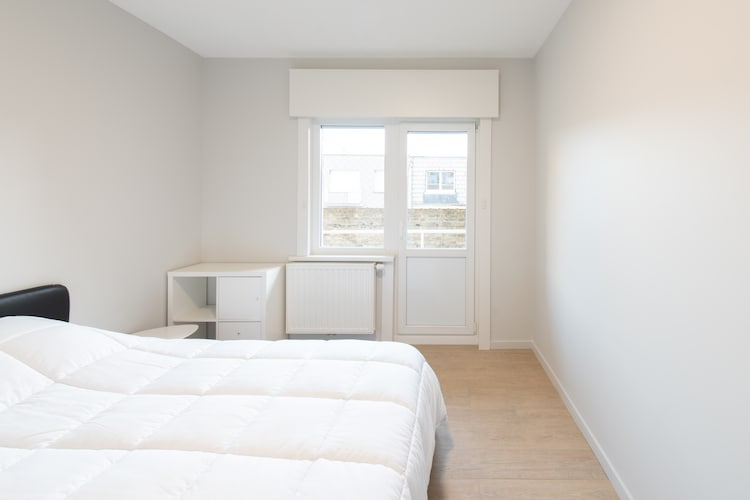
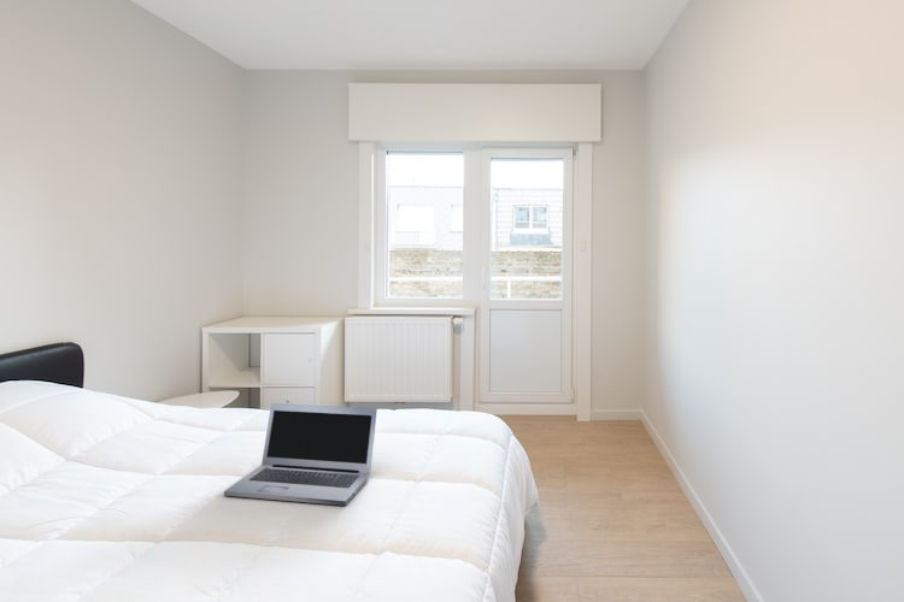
+ laptop [223,402,378,507]
